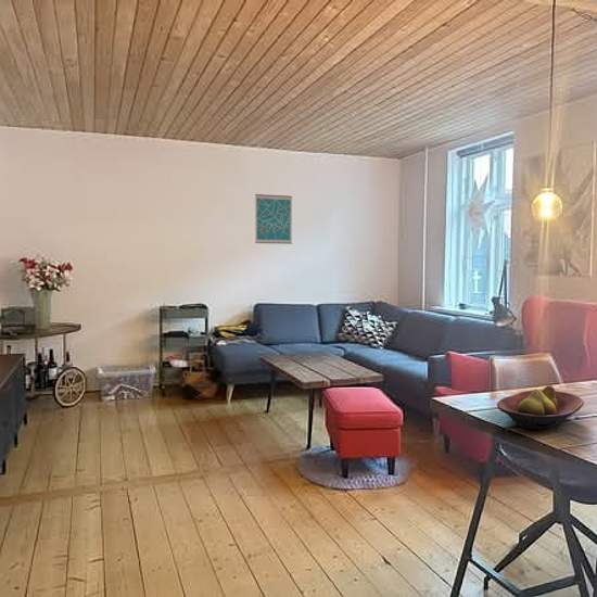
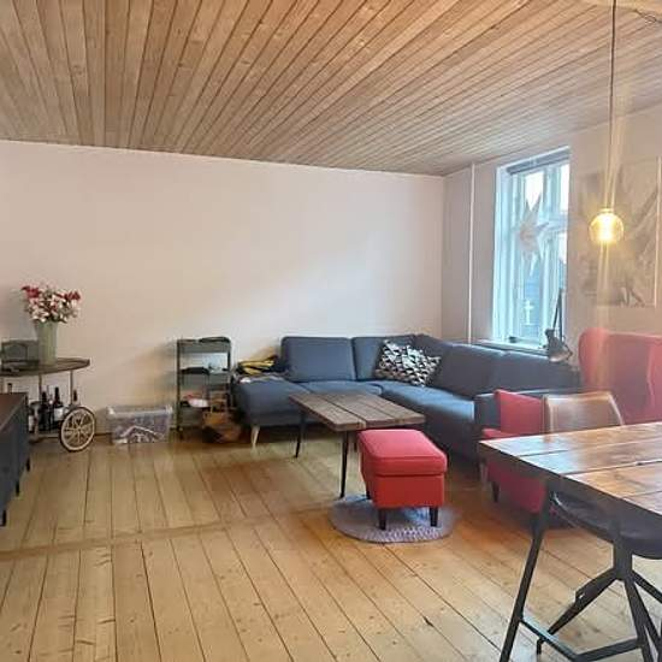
- fruit bowl [496,384,585,431]
- wall art [254,193,293,245]
